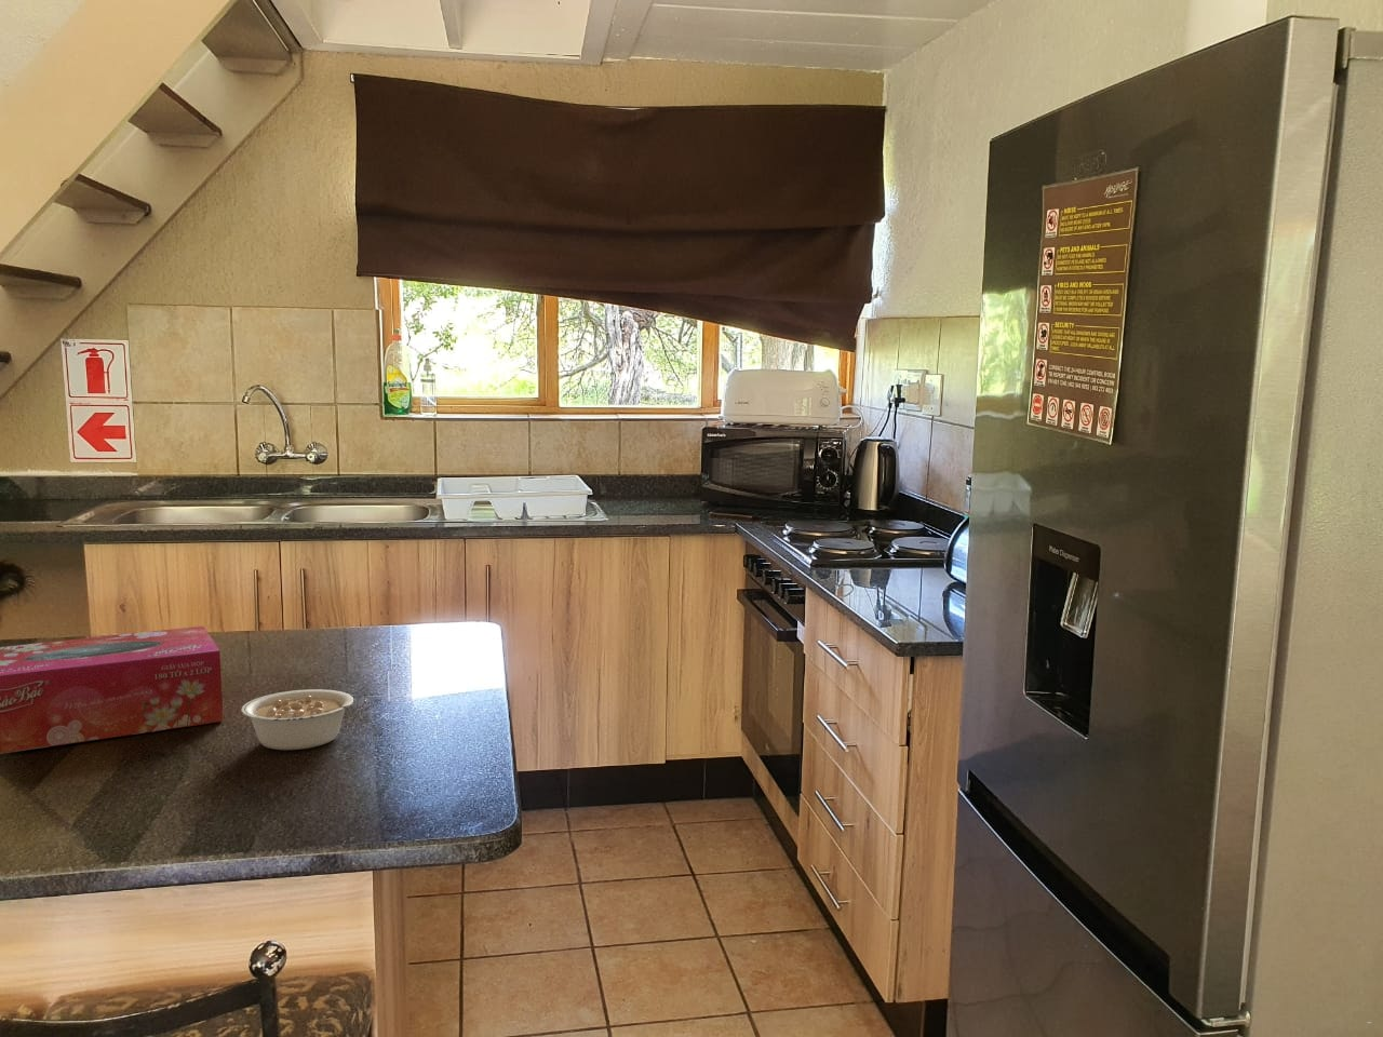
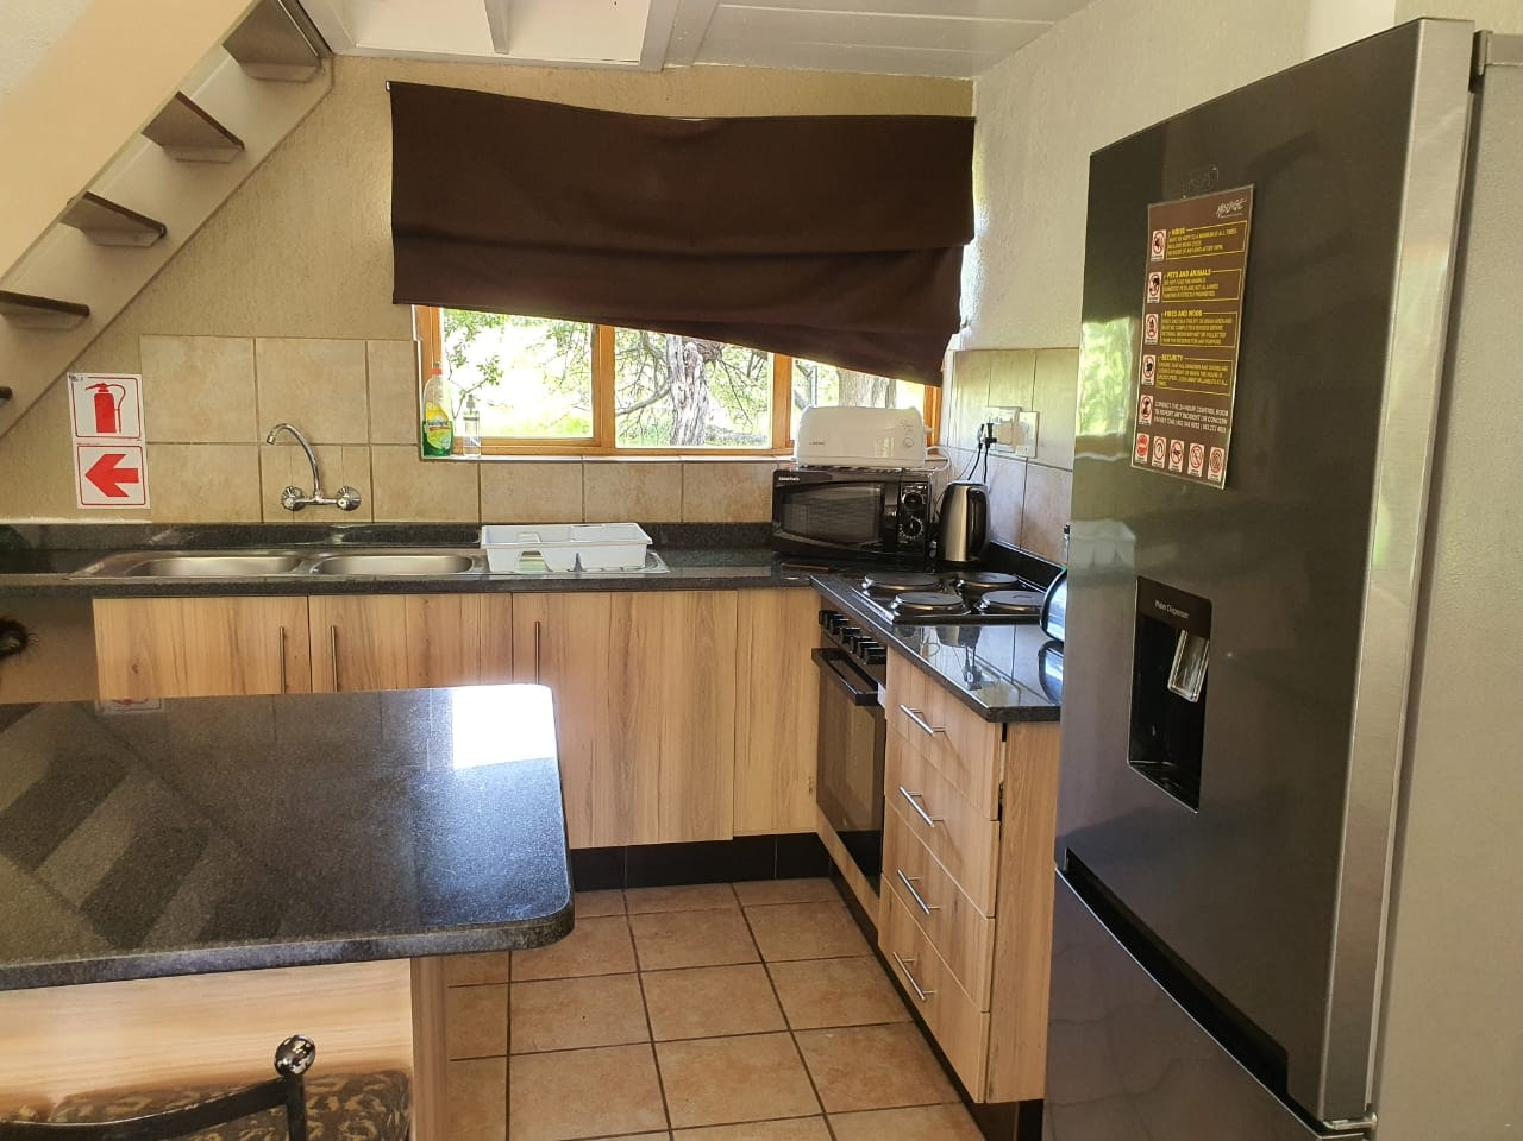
- legume [240,688,367,751]
- tissue box [0,625,224,755]
